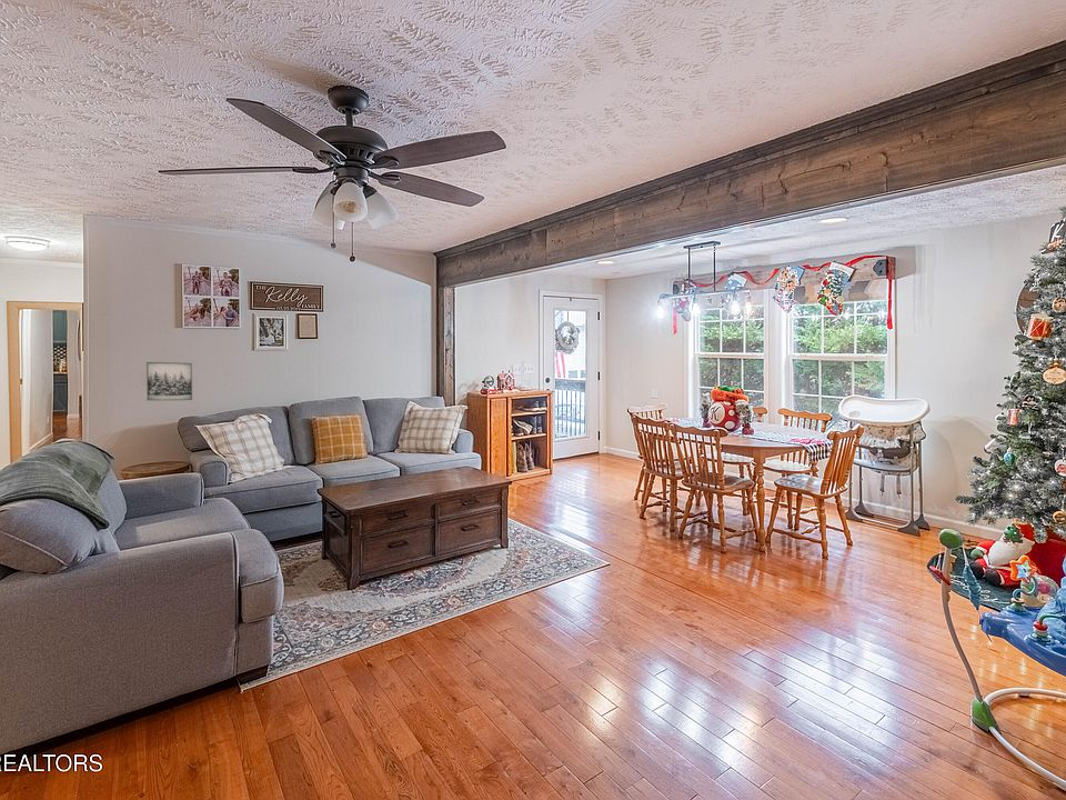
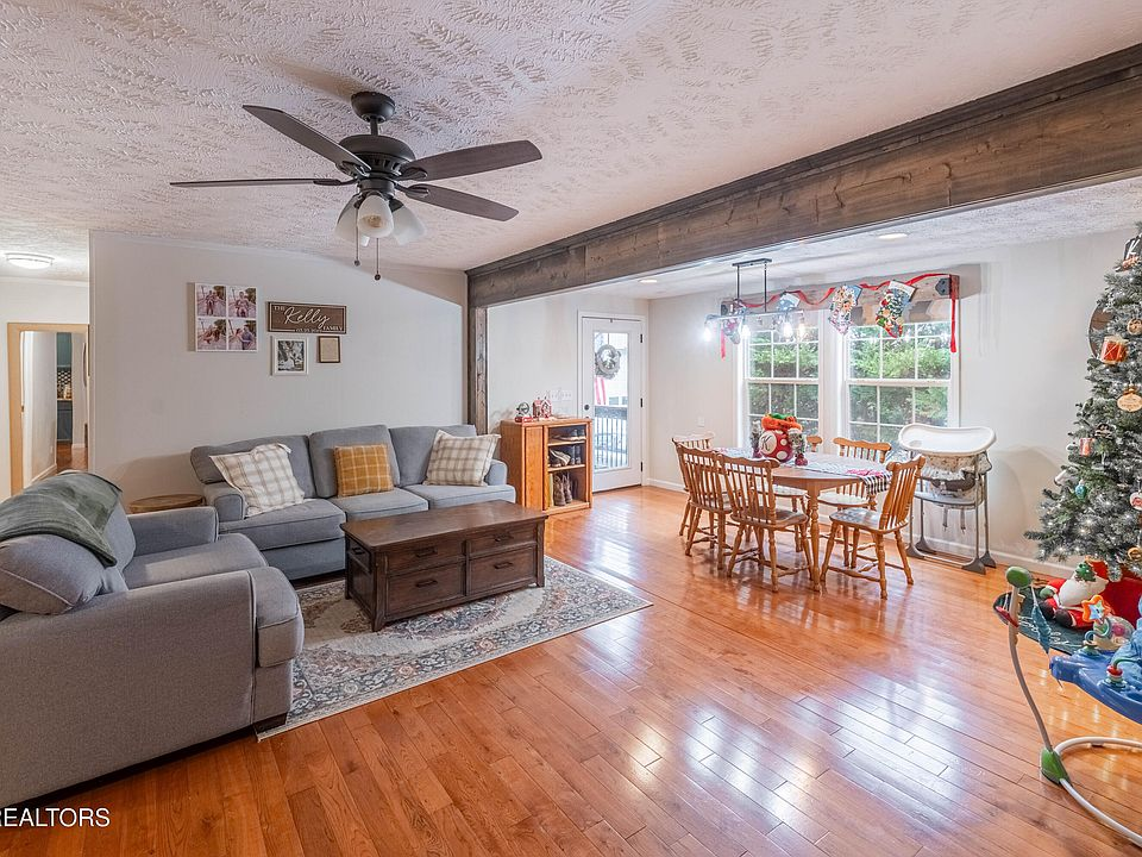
- wall art [145,361,193,401]
